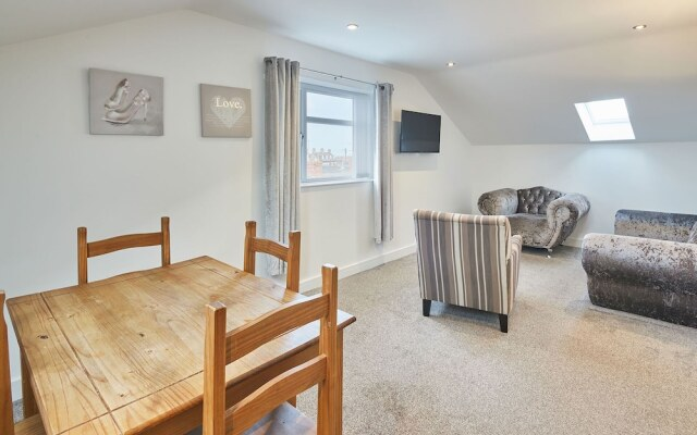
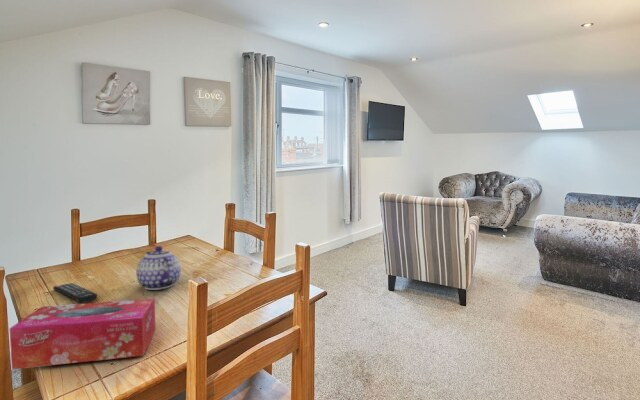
+ teapot [136,245,182,291]
+ tissue box [9,298,156,370]
+ remote control [52,282,98,304]
